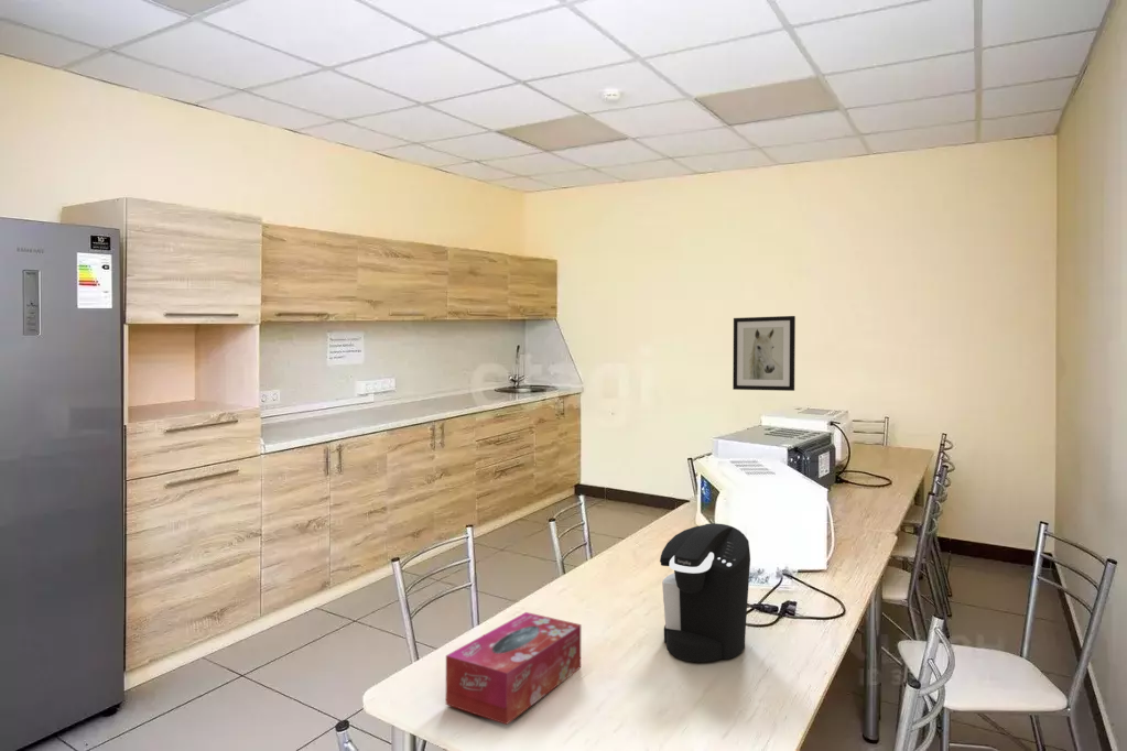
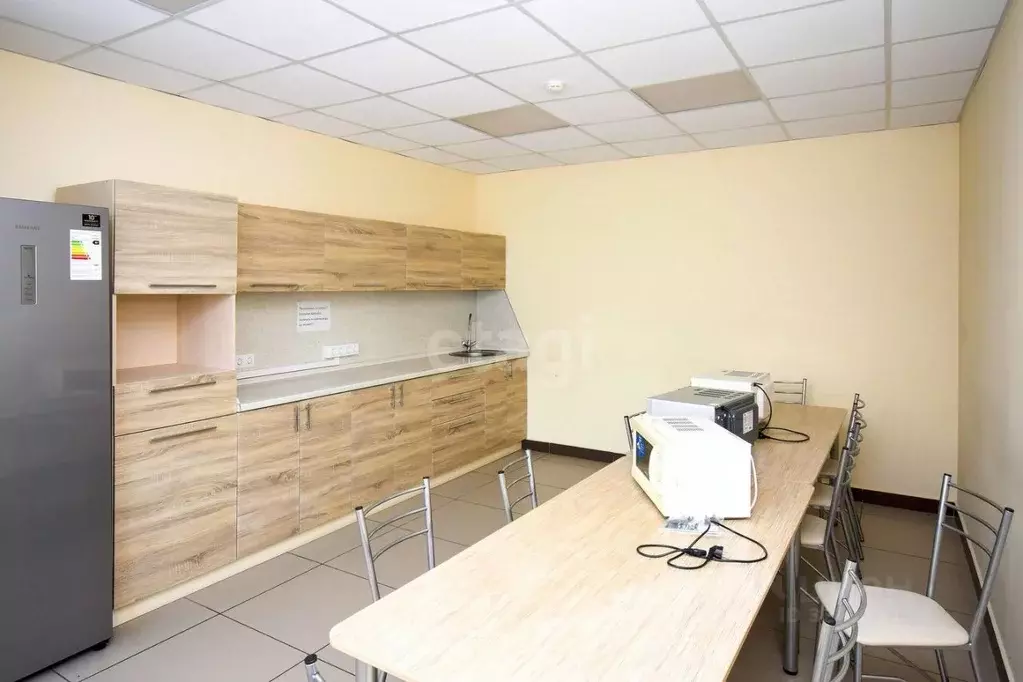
- tissue box [445,611,582,726]
- wall art [732,315,797,392]
- coffee maker [659,522,751,663]
